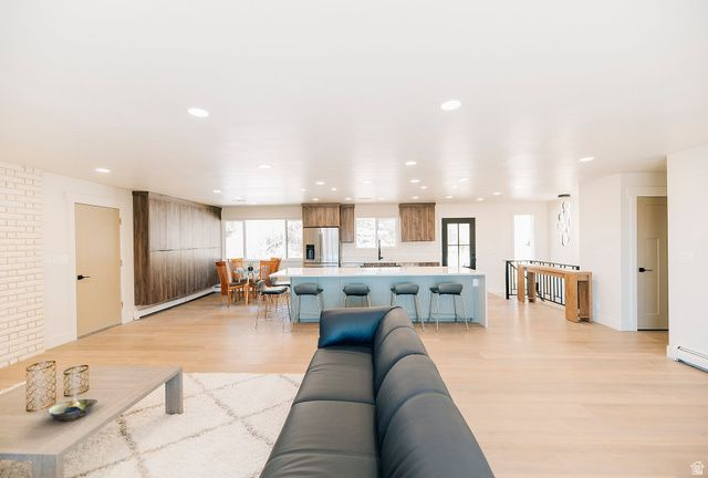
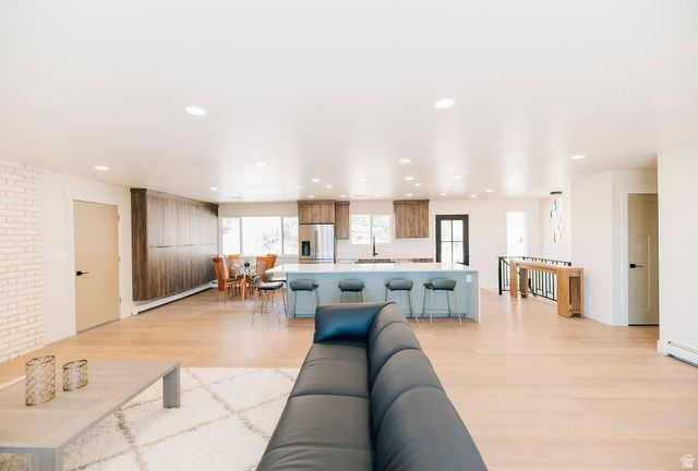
- decorative bowl [46,397,98,422]
